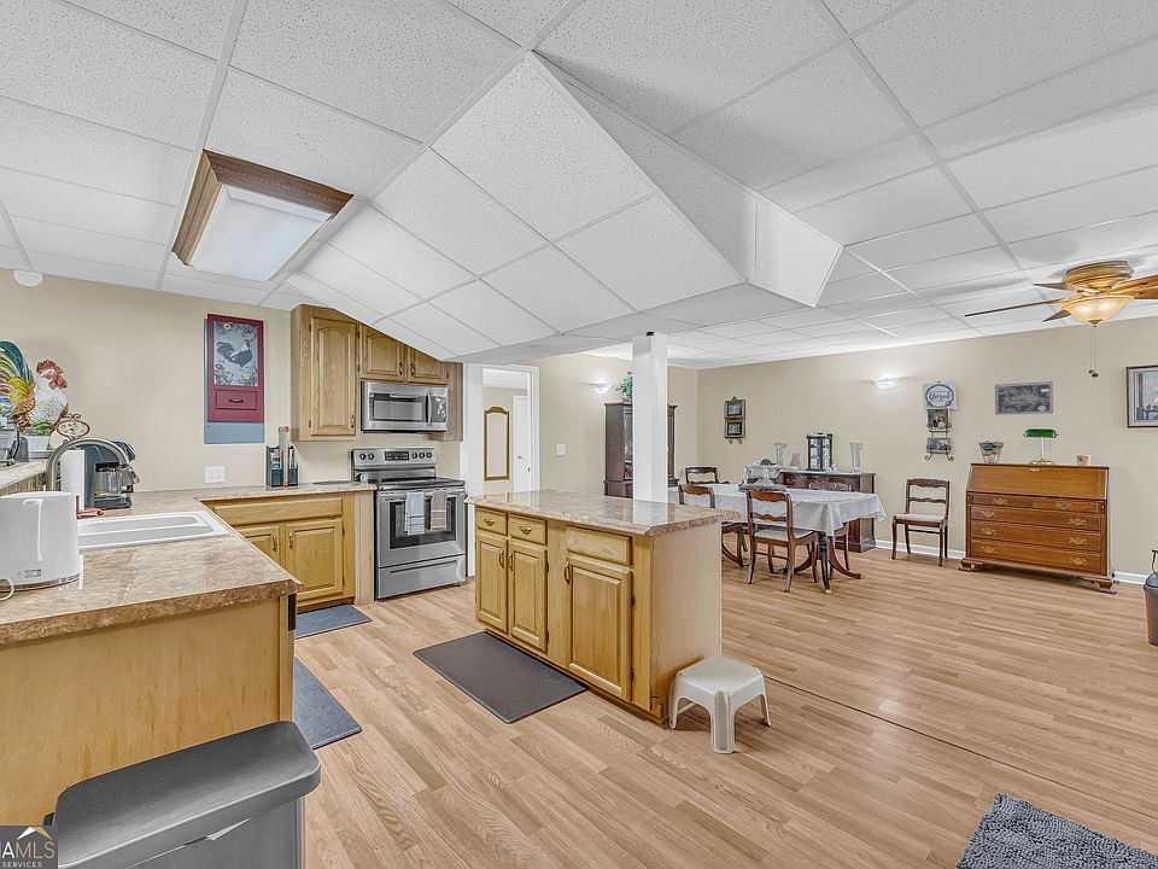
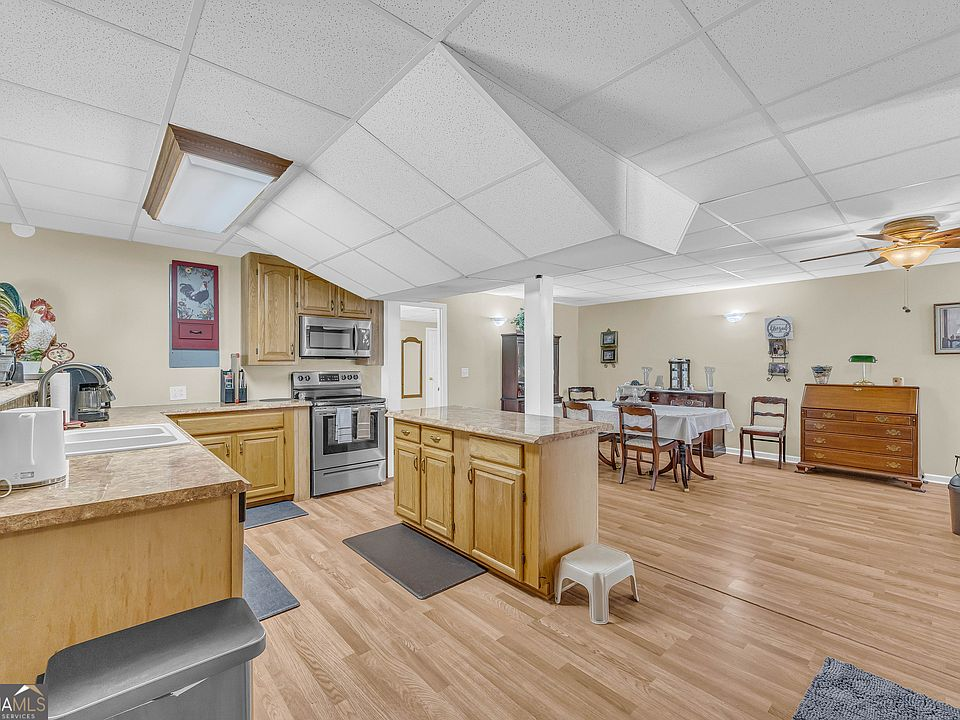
- wall art [994,380,1054,415]
